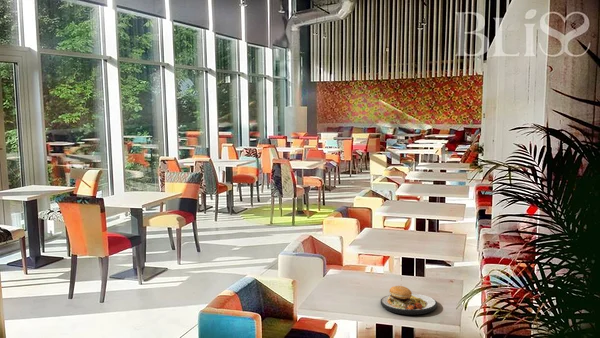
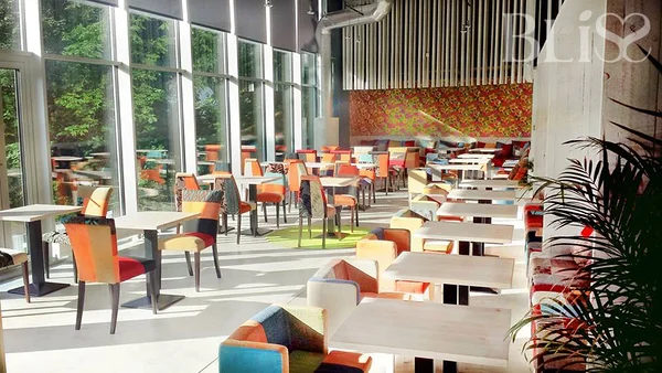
- plate [379,277,438,315]
